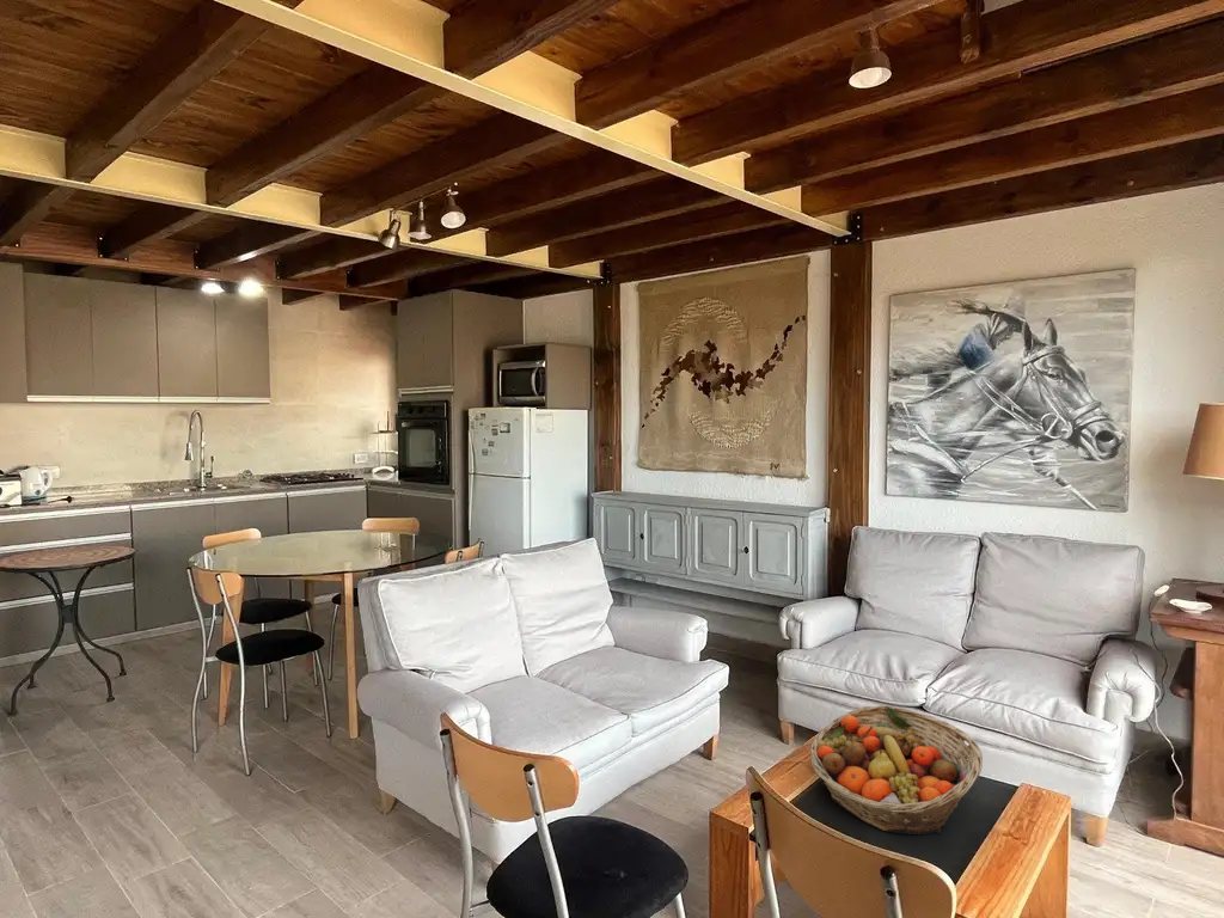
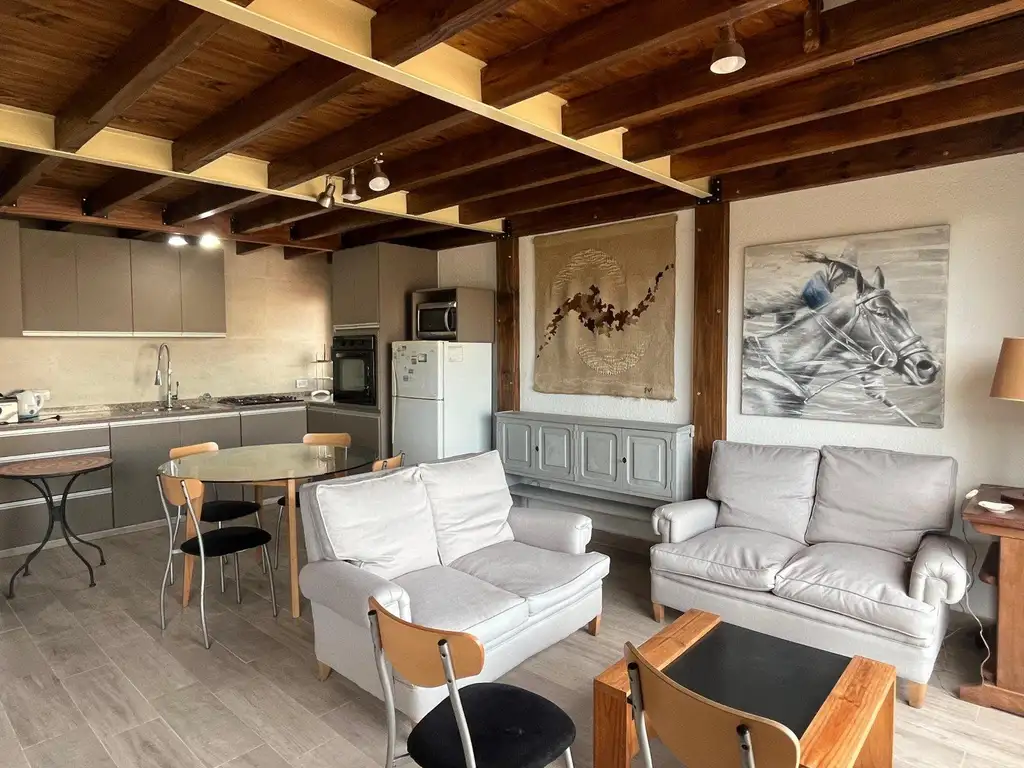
- fruit basket [809,704,984,836]
